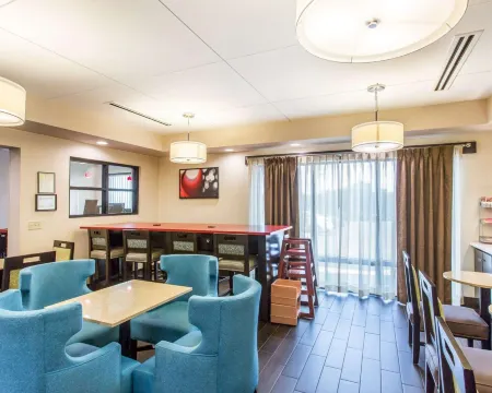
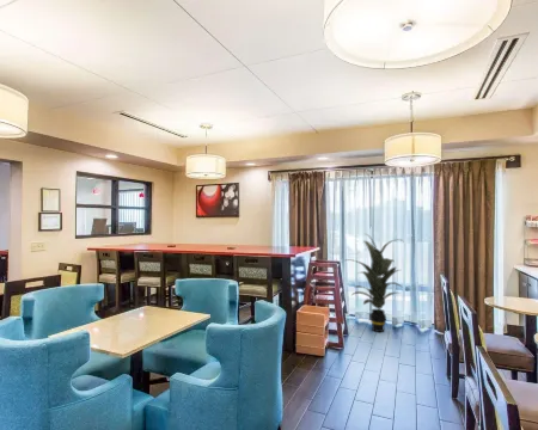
+ indoor plant [346,233,404,333]
